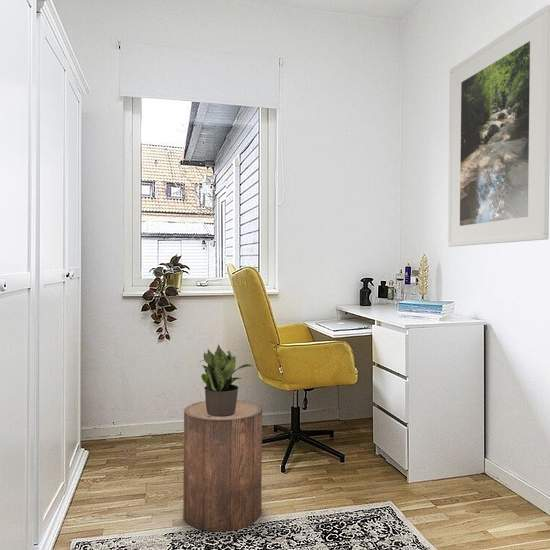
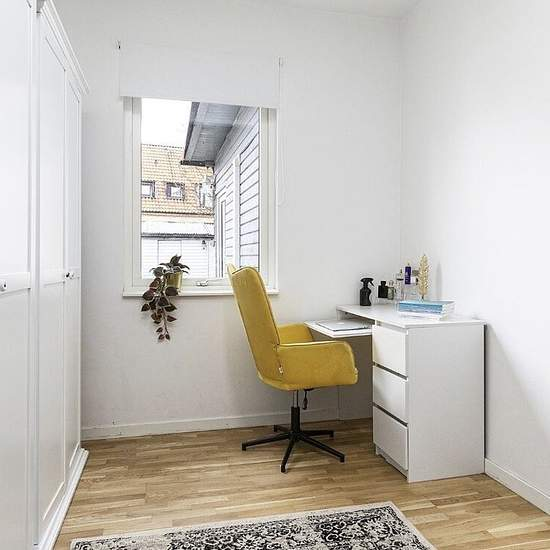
- potted plant [199,343,254,416]
- stool [182,399,263,533]
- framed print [447,4,550,248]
